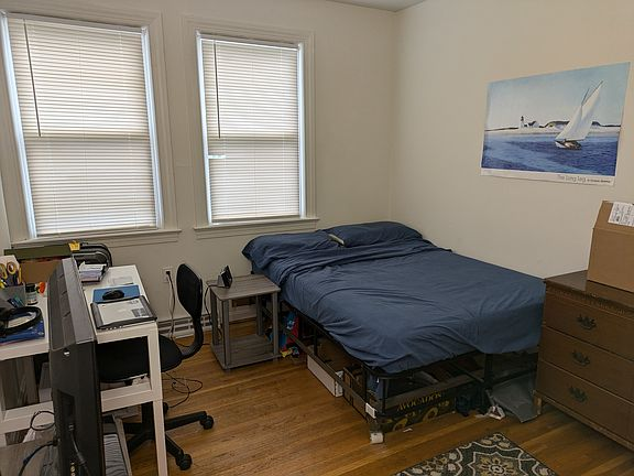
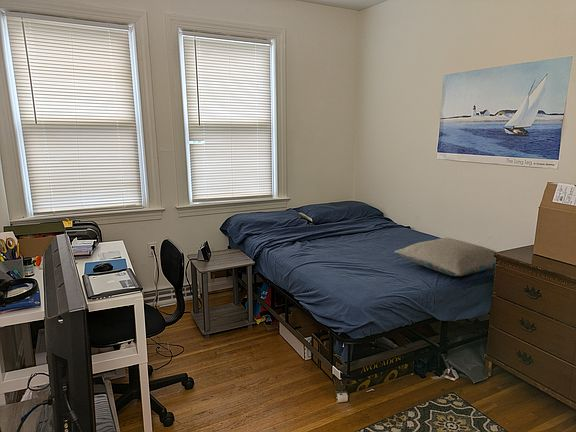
+ pillow [393,237,498,277]
